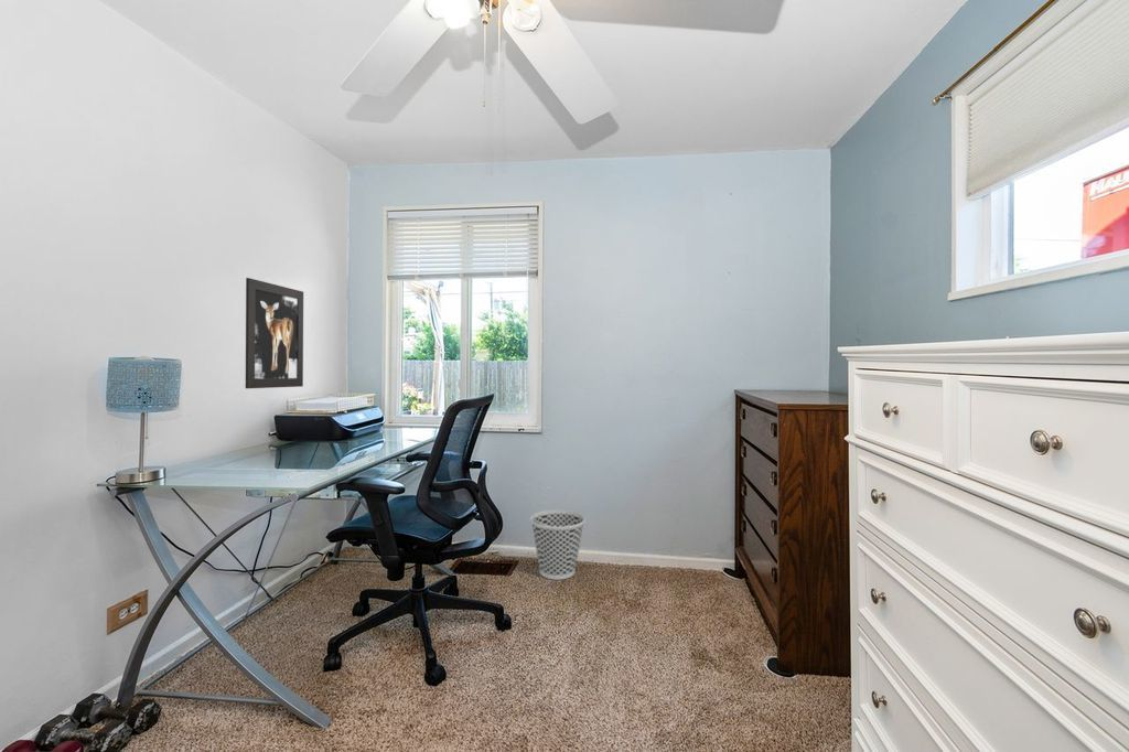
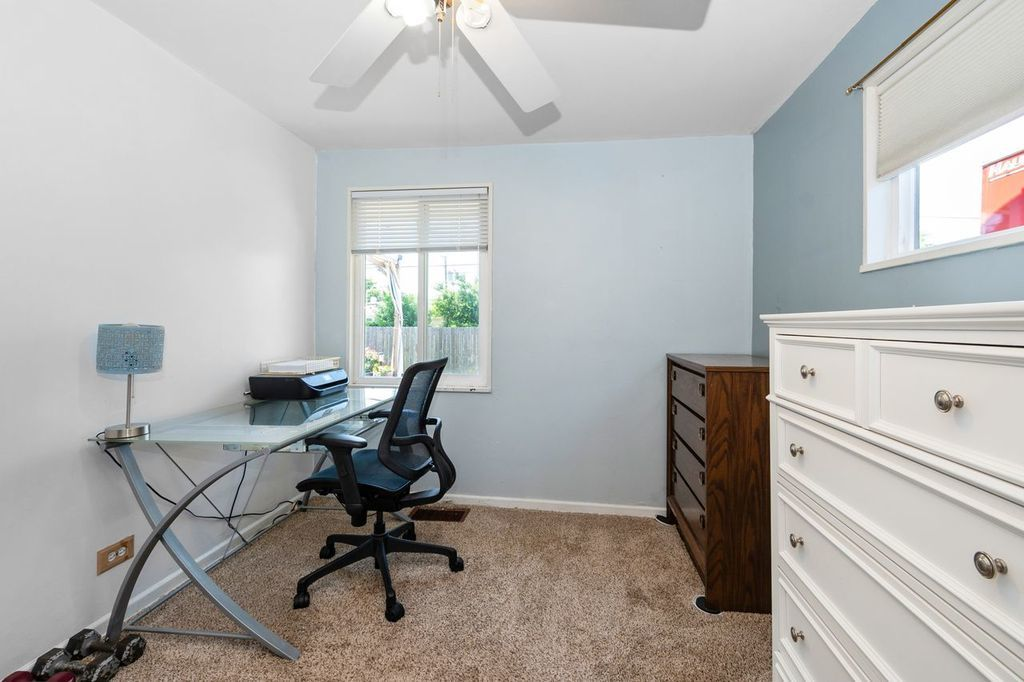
- wastebasket [529,508,587,581]
- wall art [245,277,304,389]
